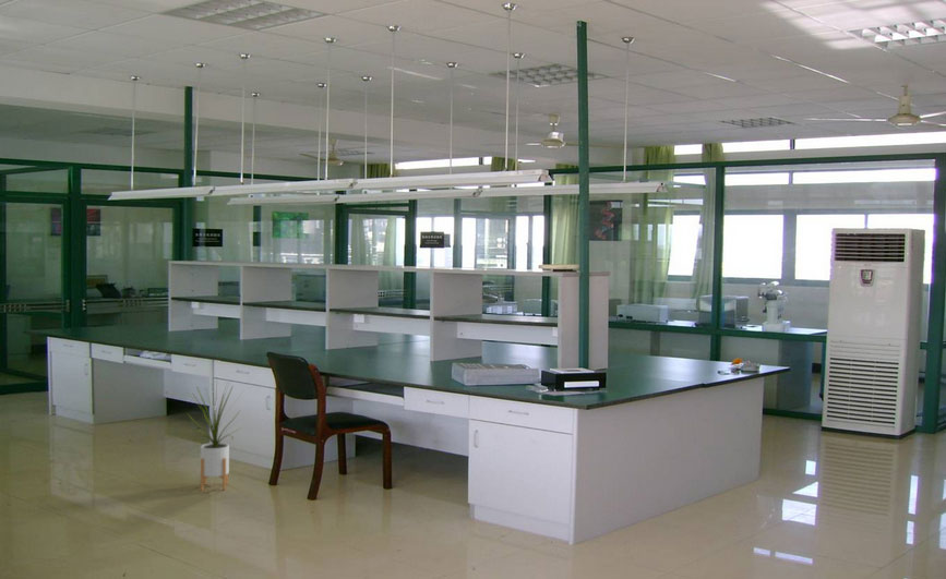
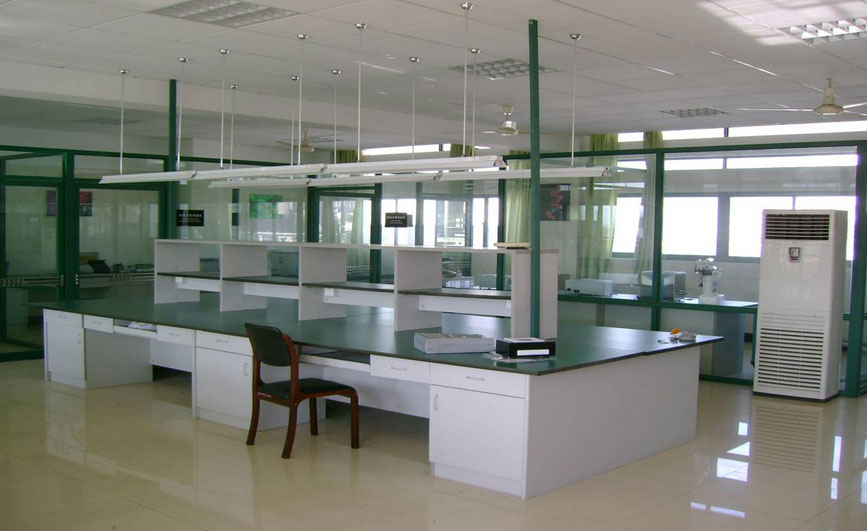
- house plant [184,378,246,492]
